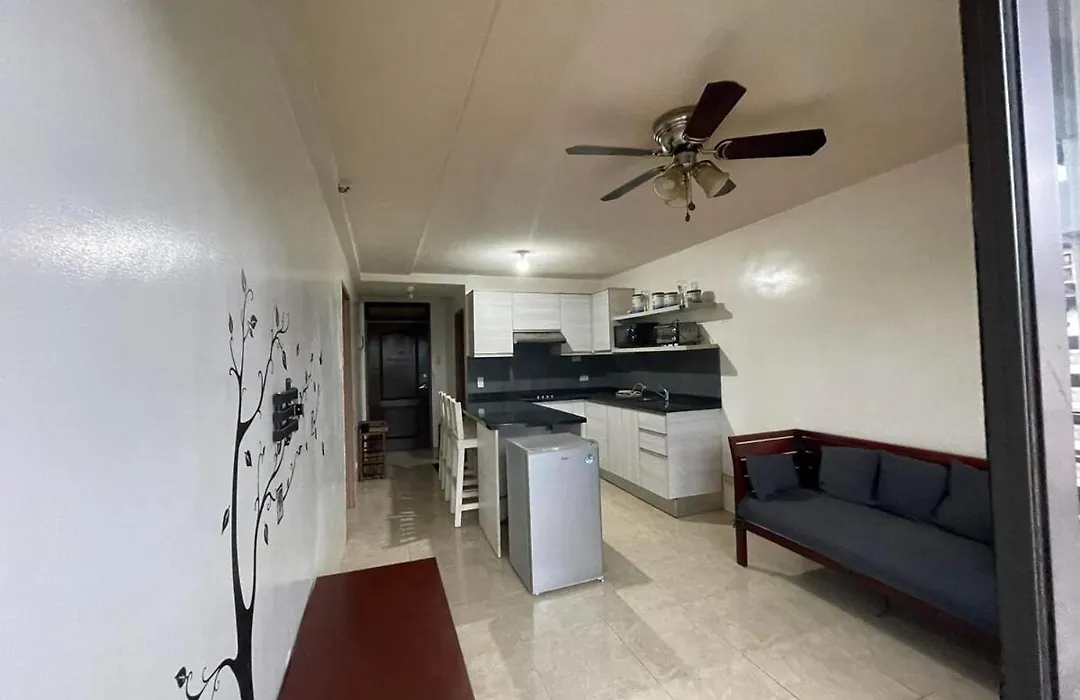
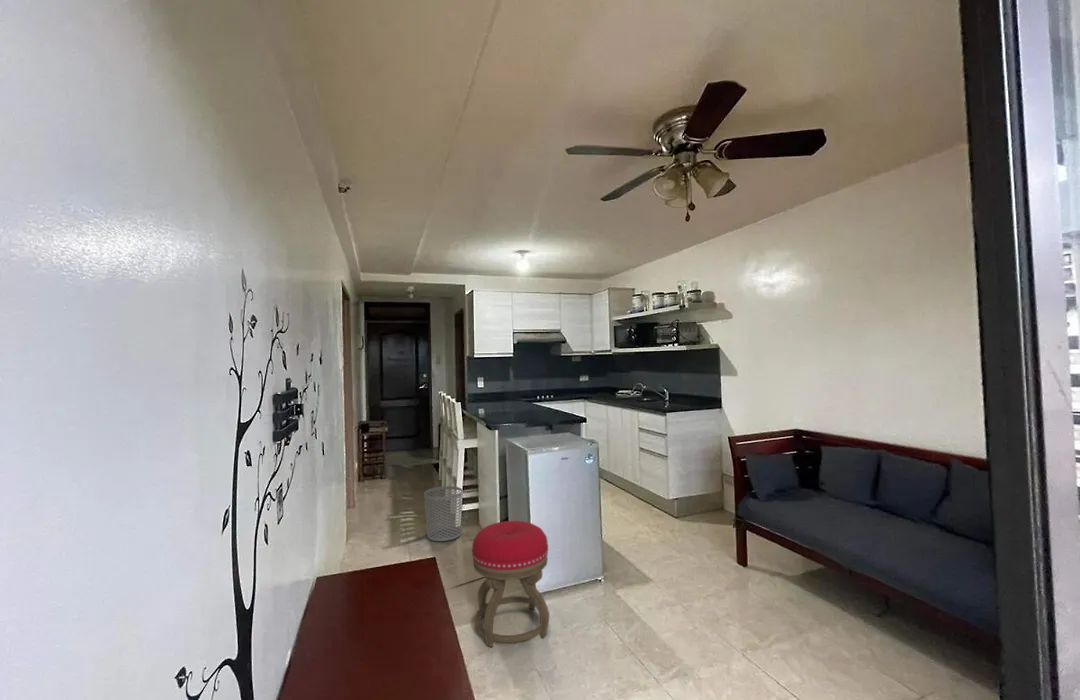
+ waste bin [423,485,463,542]
+ stool [471,520,550,648]
